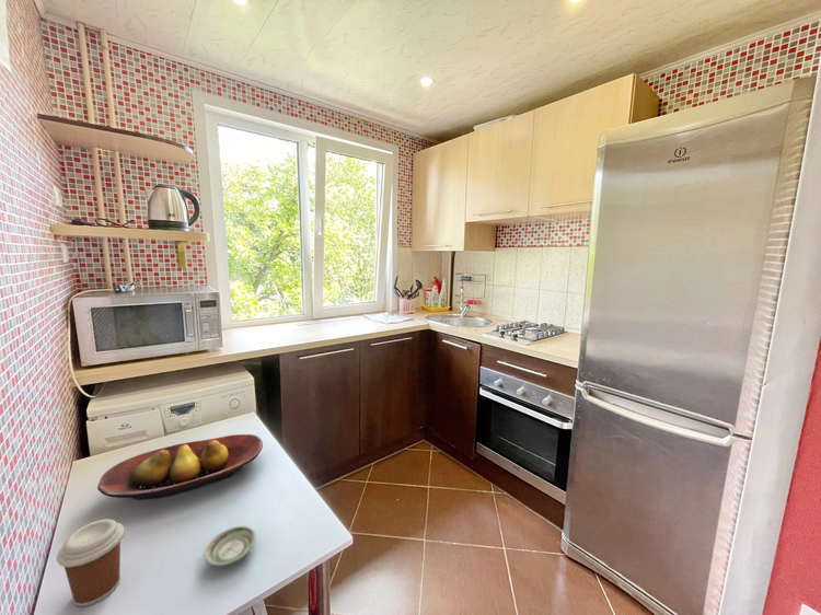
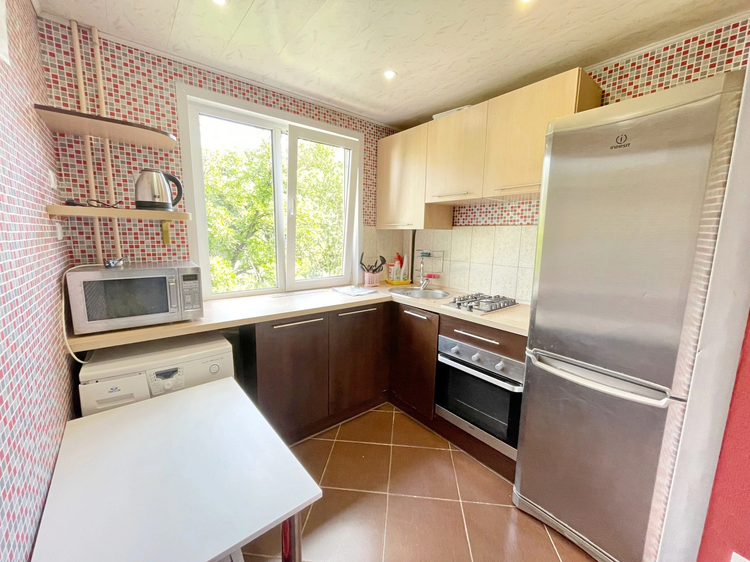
- fruit bowl [96,433,264,501]
- saucer [204,525,257,567]
- coffee cup [56,518,126,607]
